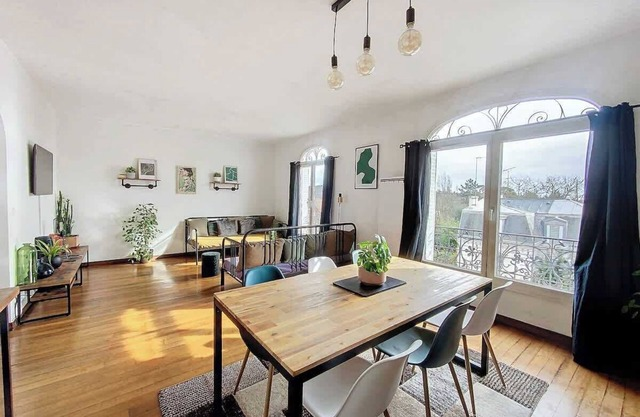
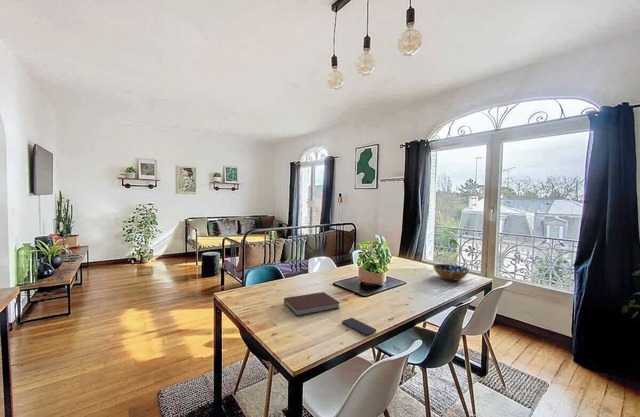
+ notebook [283,291,341,317]
+ smartphone [341,317,377,336]
+ bowl [432,263,471,282]
